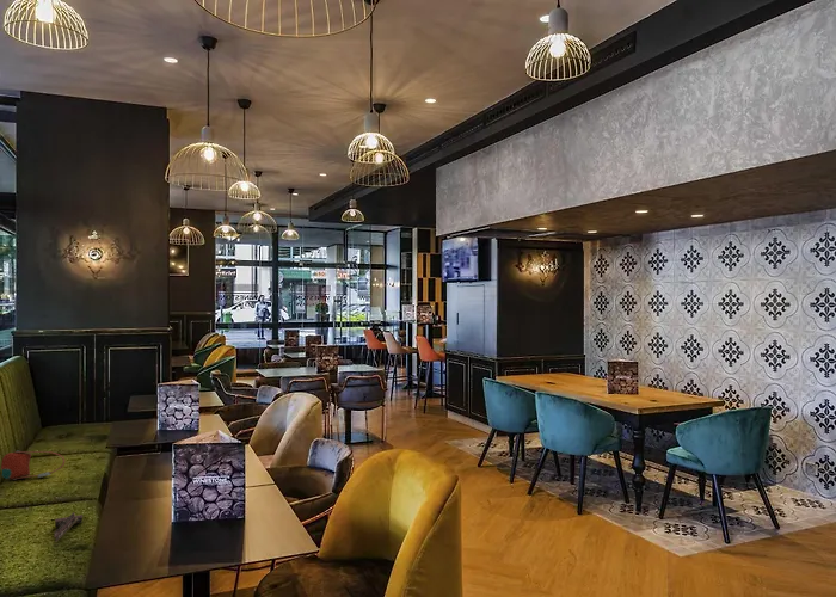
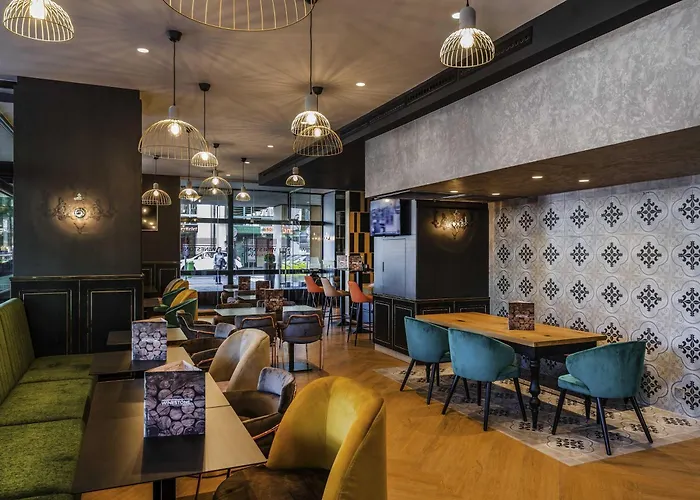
- paperback book [53,511,84,543]
- handbag [0,450,66,481]
